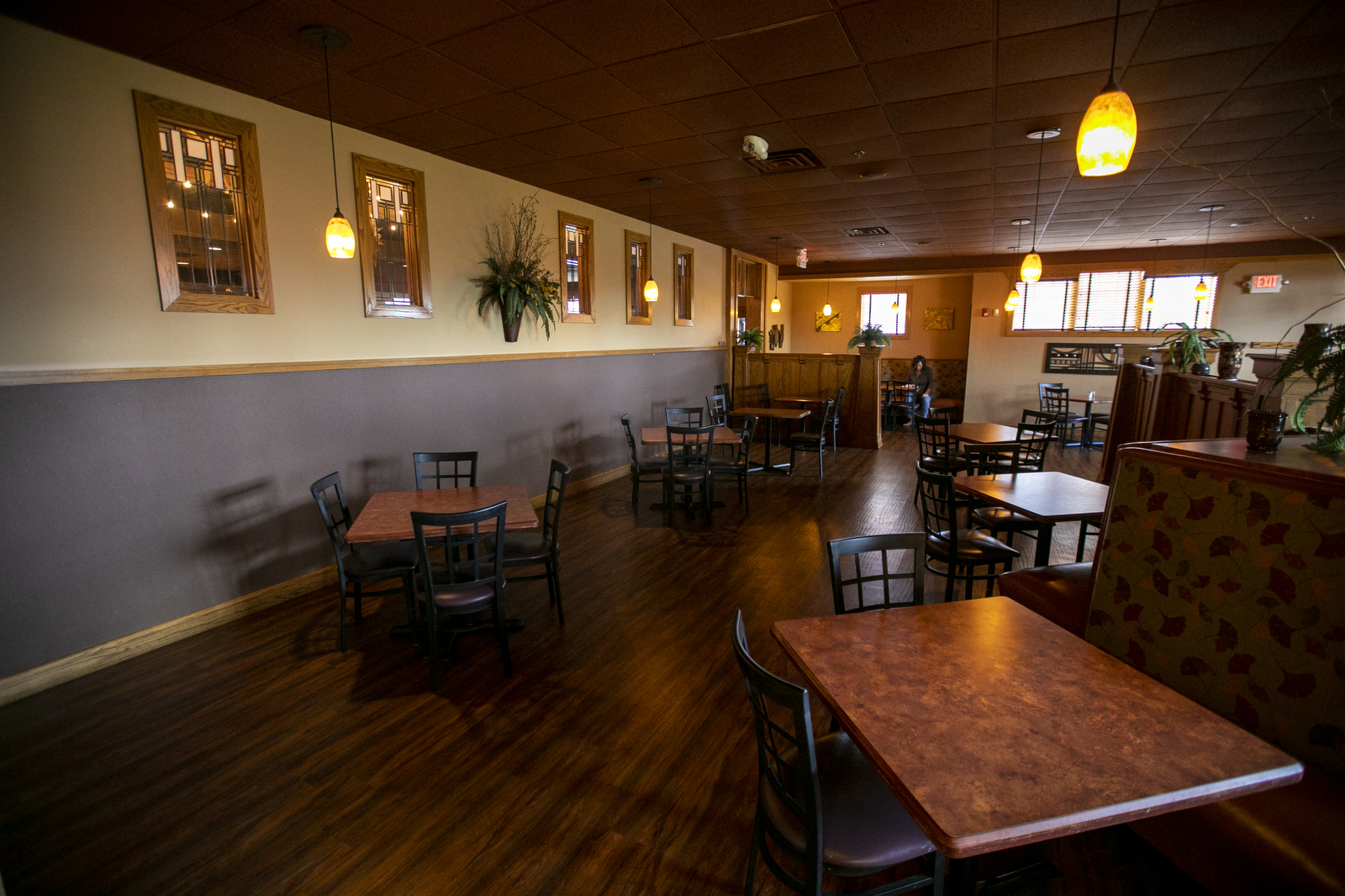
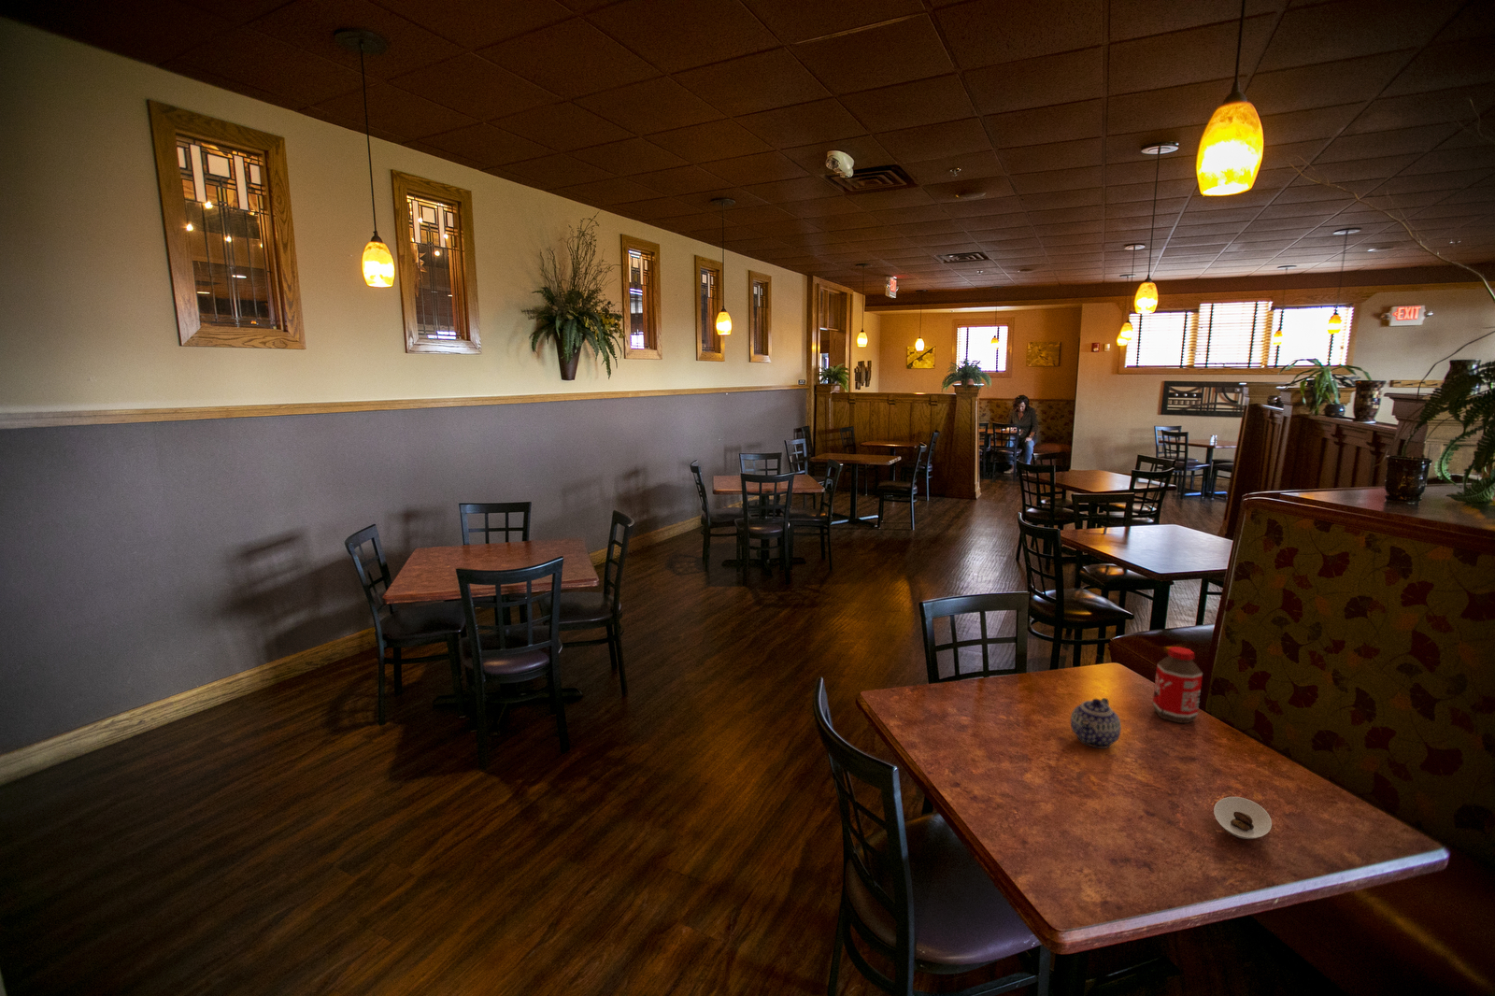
+ bottle [1152,646,1204,724]
+ saucer [1213,796,1273,840]
+ teapot [1070,697,1123,749]
